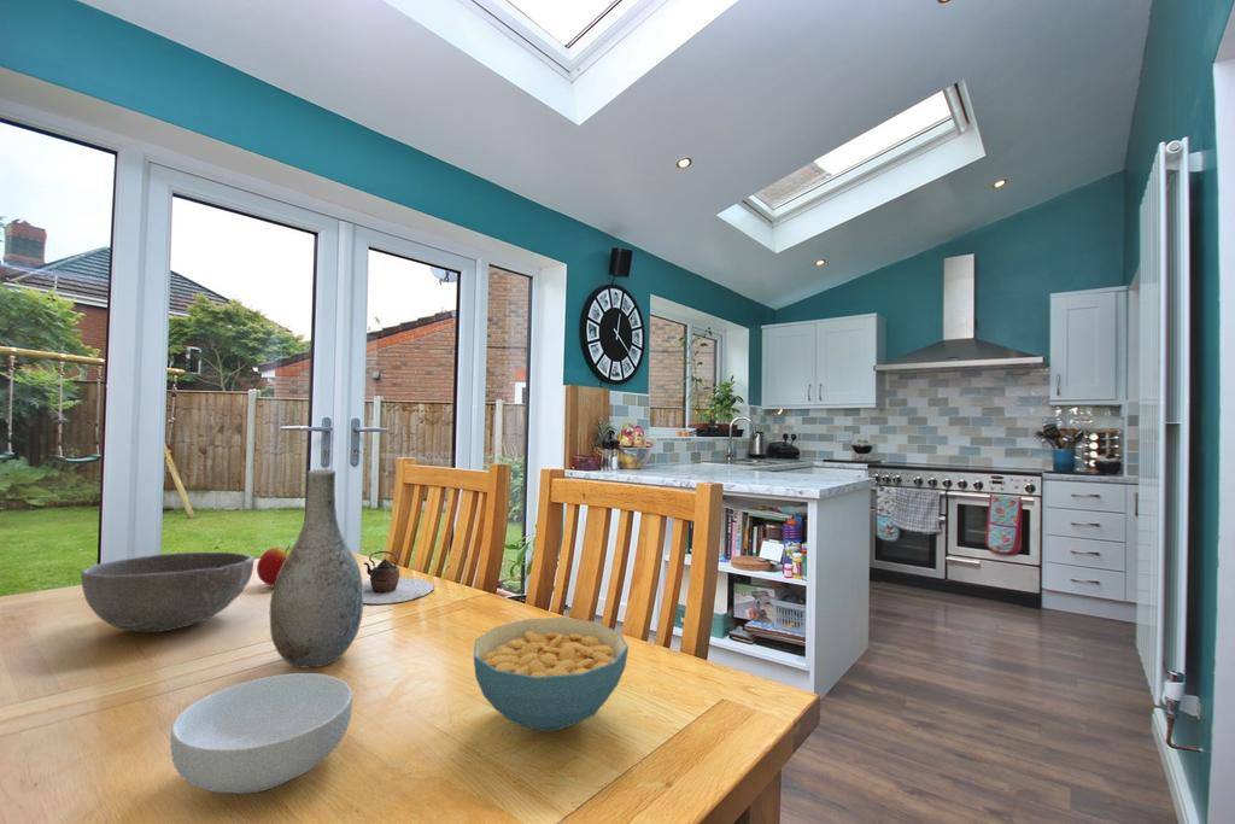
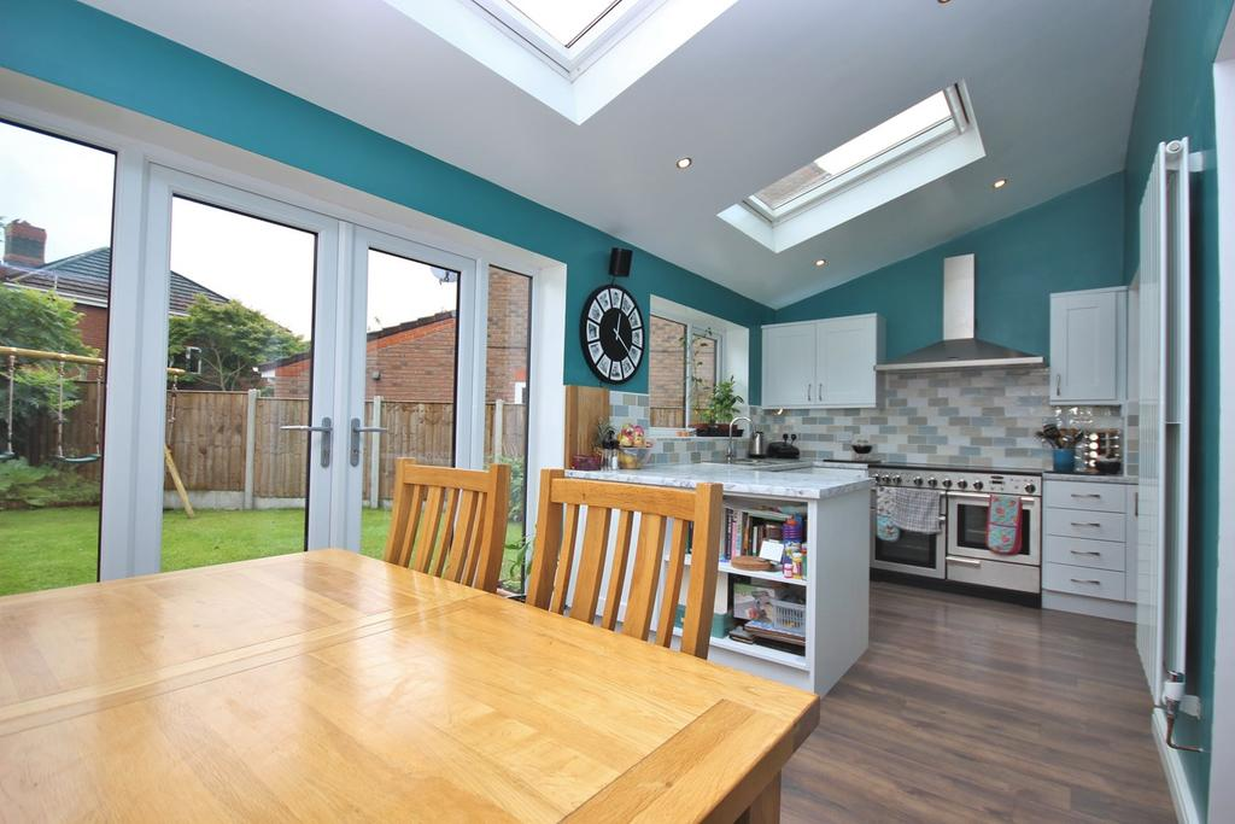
- apple [256,544,291,586]
- vase [269,468,364,668]
- cereal bowl [169,672,353,795]
- cereal bowl [473,616,630,732]
- bowl [80,551,256,633]
- teapot [362,550,434,604]
